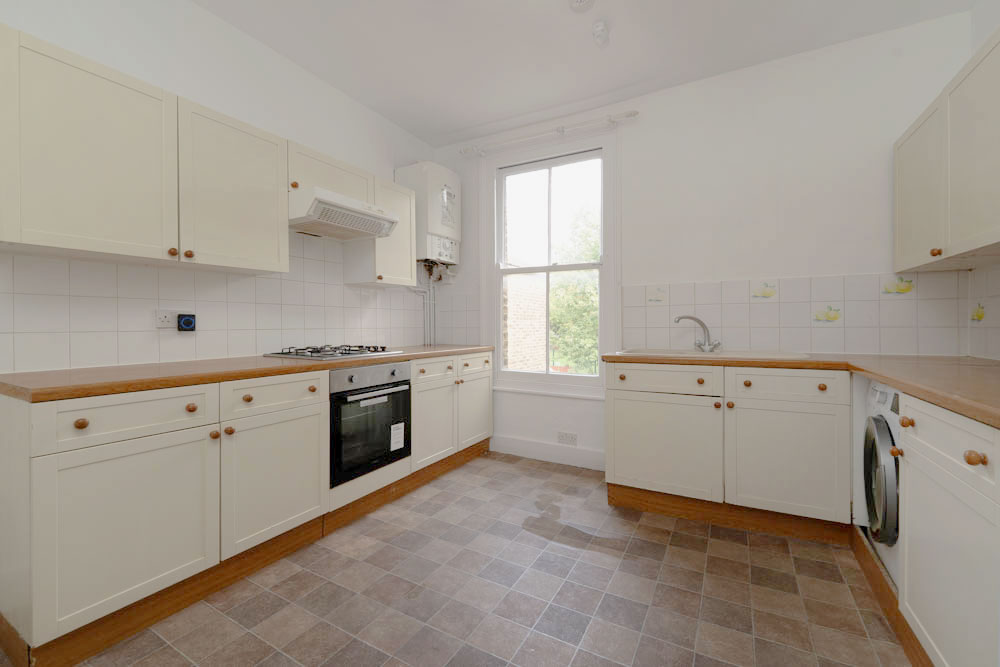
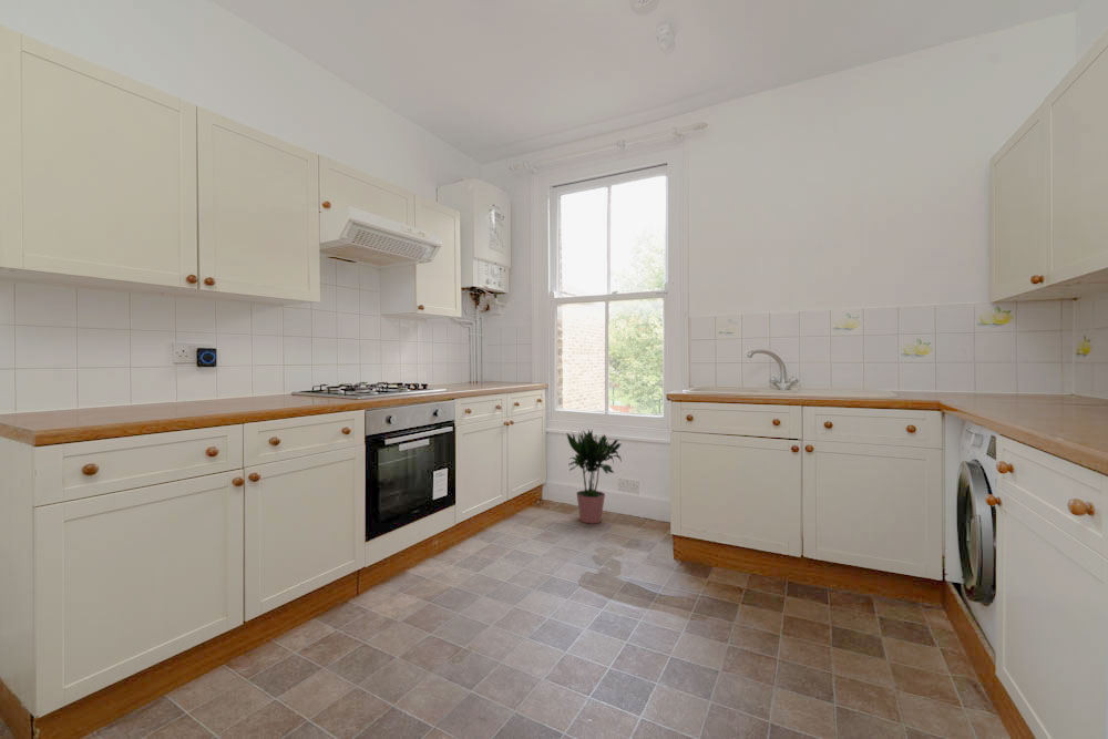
+ potted plant [565,429,623,524]
